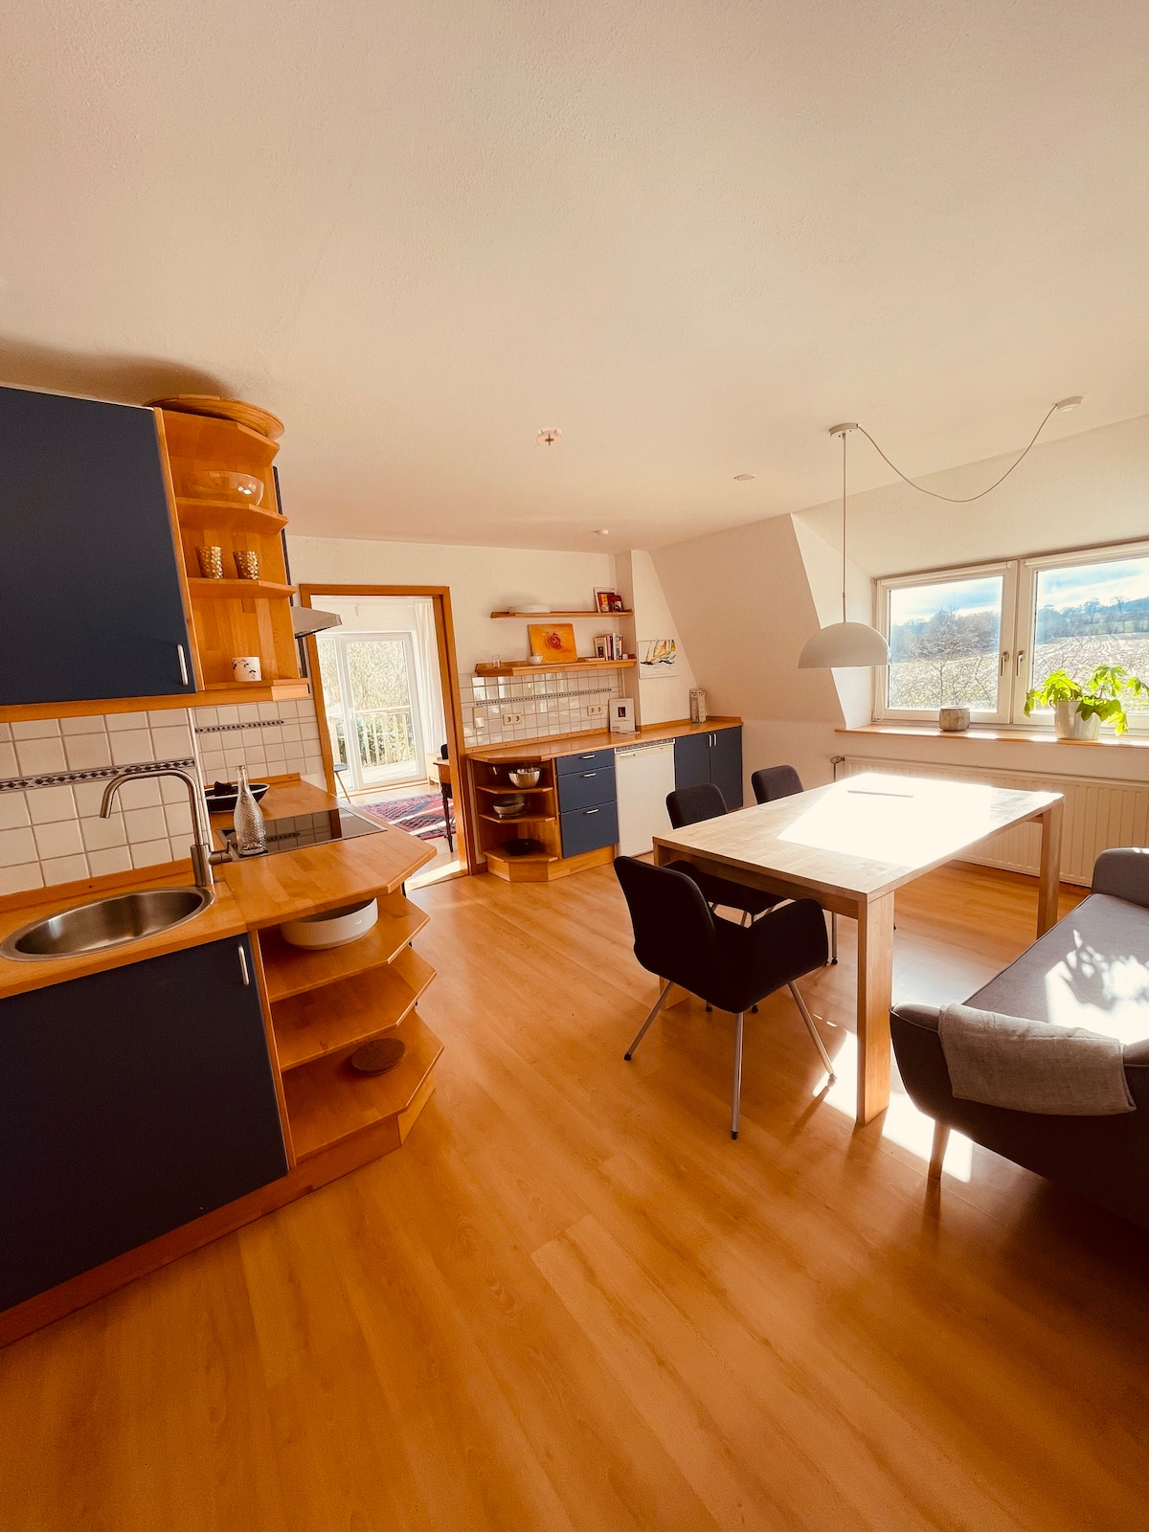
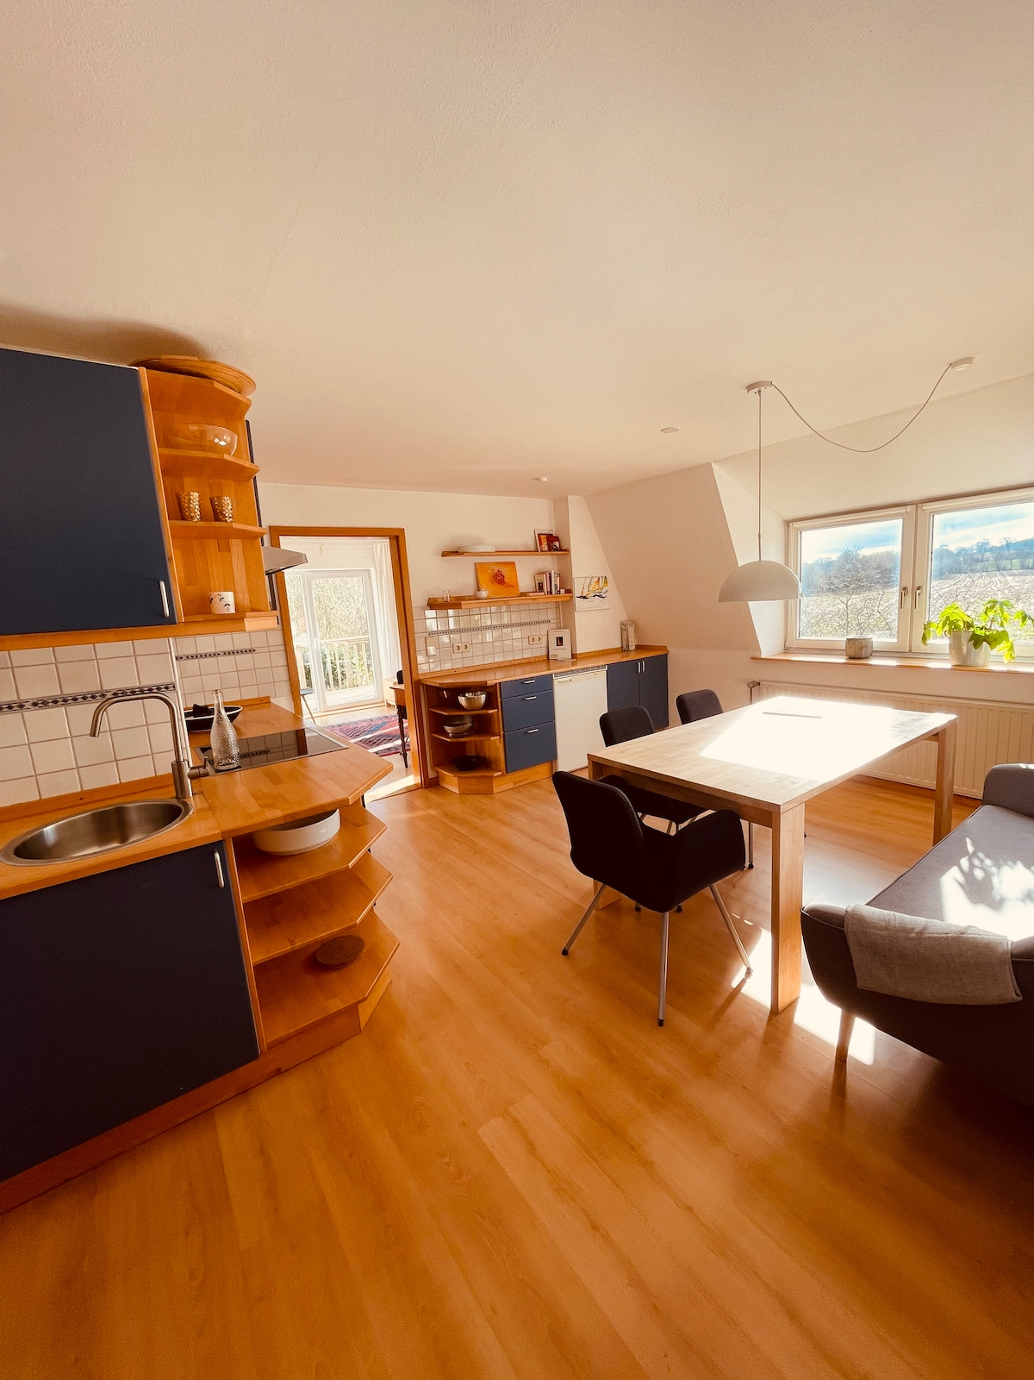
- smoke detector [532,426,565,448]
